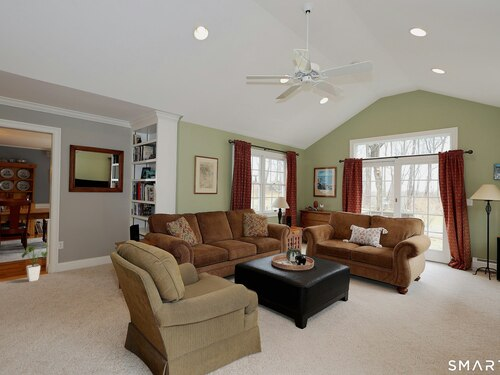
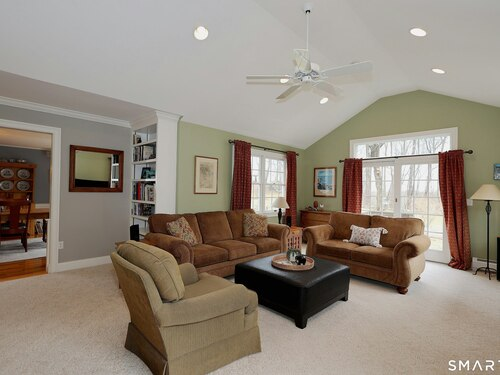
- house plant [21,243,49,282]
